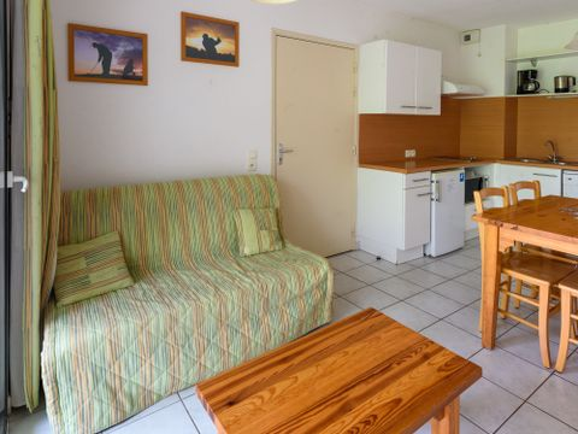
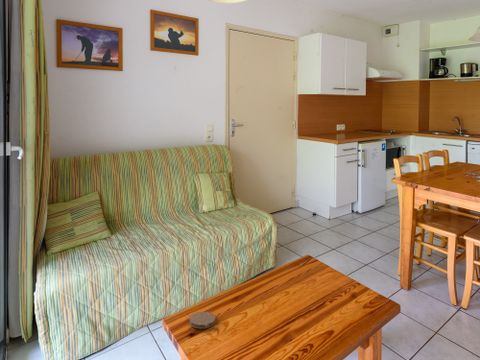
+ coaster [188,311,217,330]
